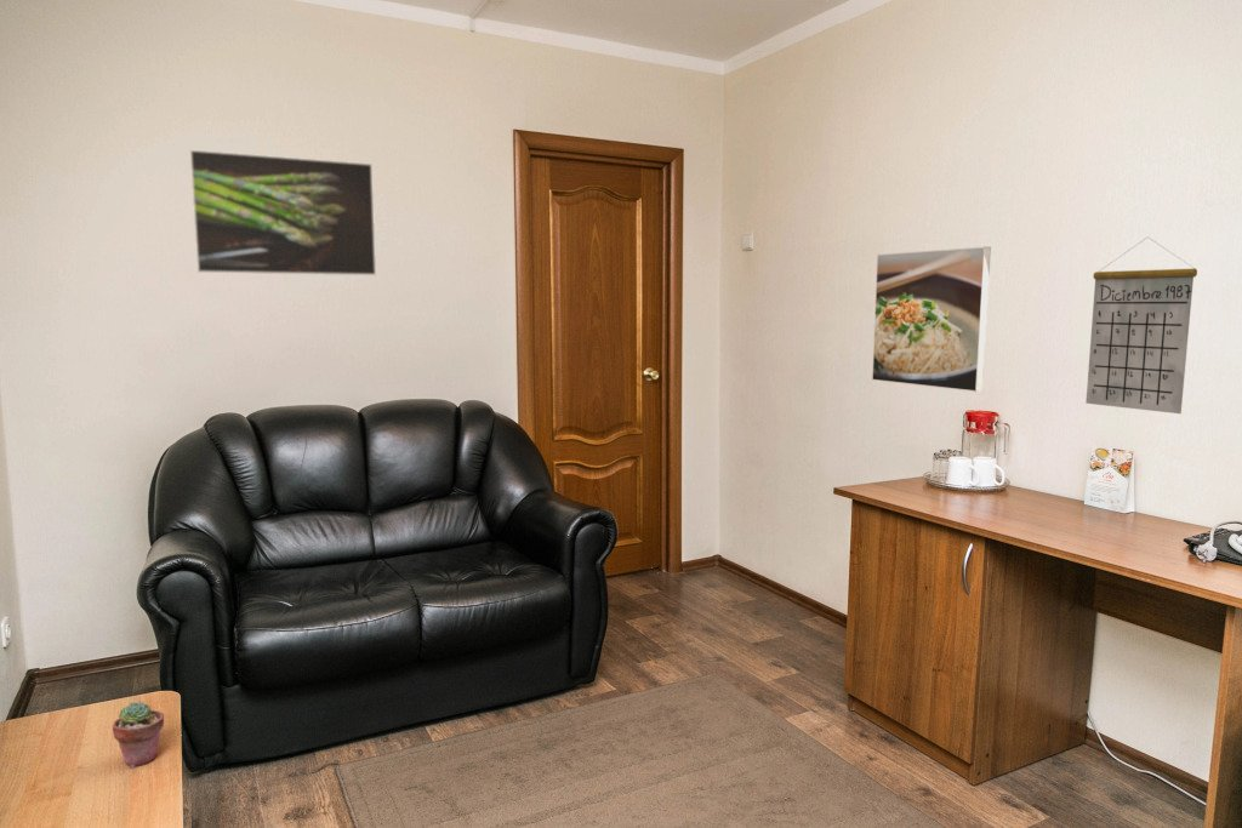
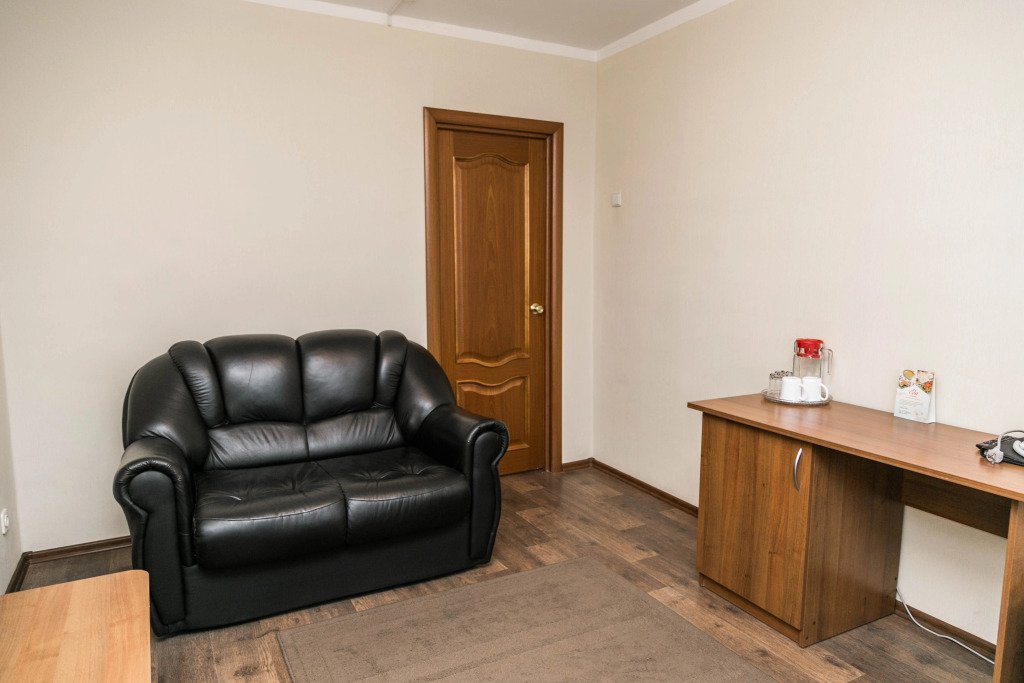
- potted succulent [112,699,165,769]
- calendar [1084,235,1198,415]
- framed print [871,246,992,393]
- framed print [189,149,377,276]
